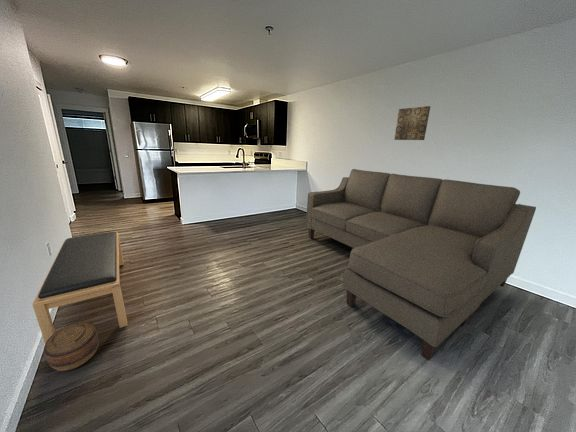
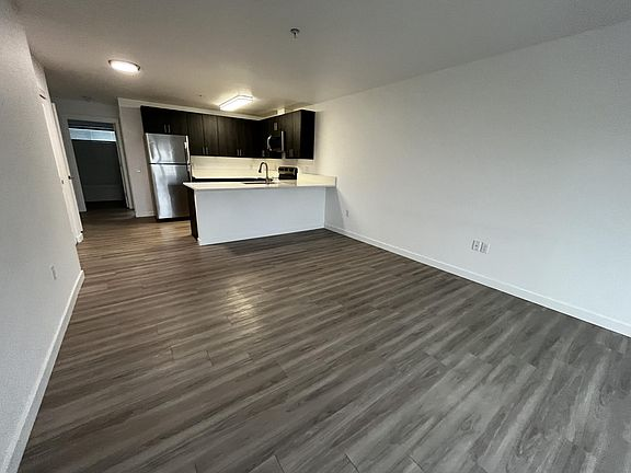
- sofa [305,168,537,362]
- bench [31,231,128,345]
- basket [43,321,100,372]
- wall art [393,105,431,141]
